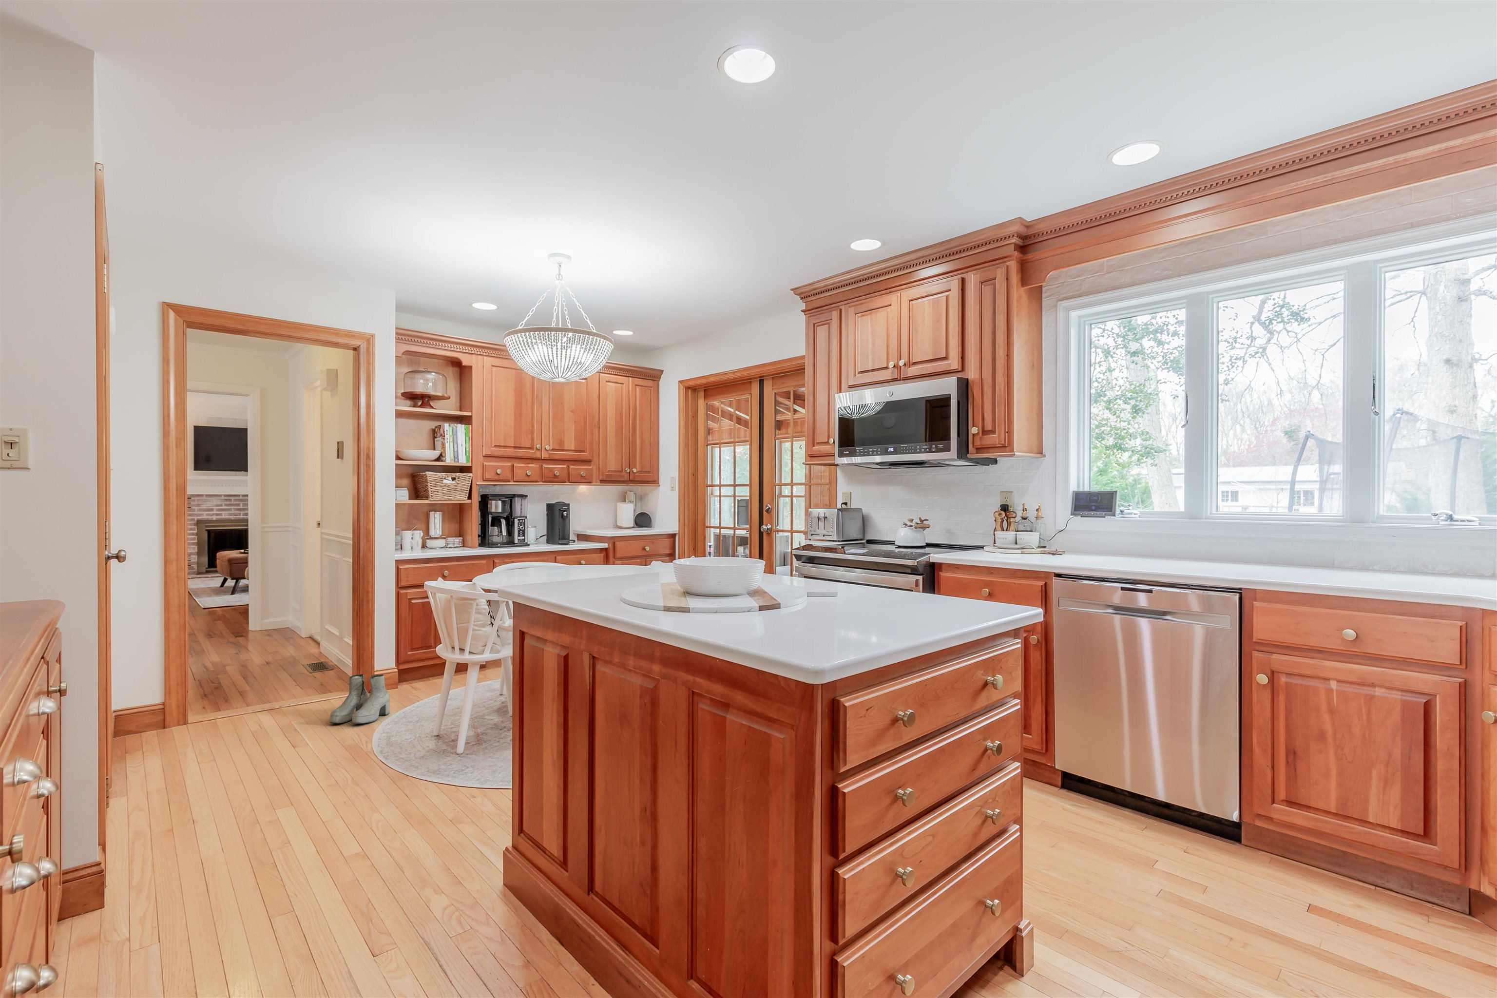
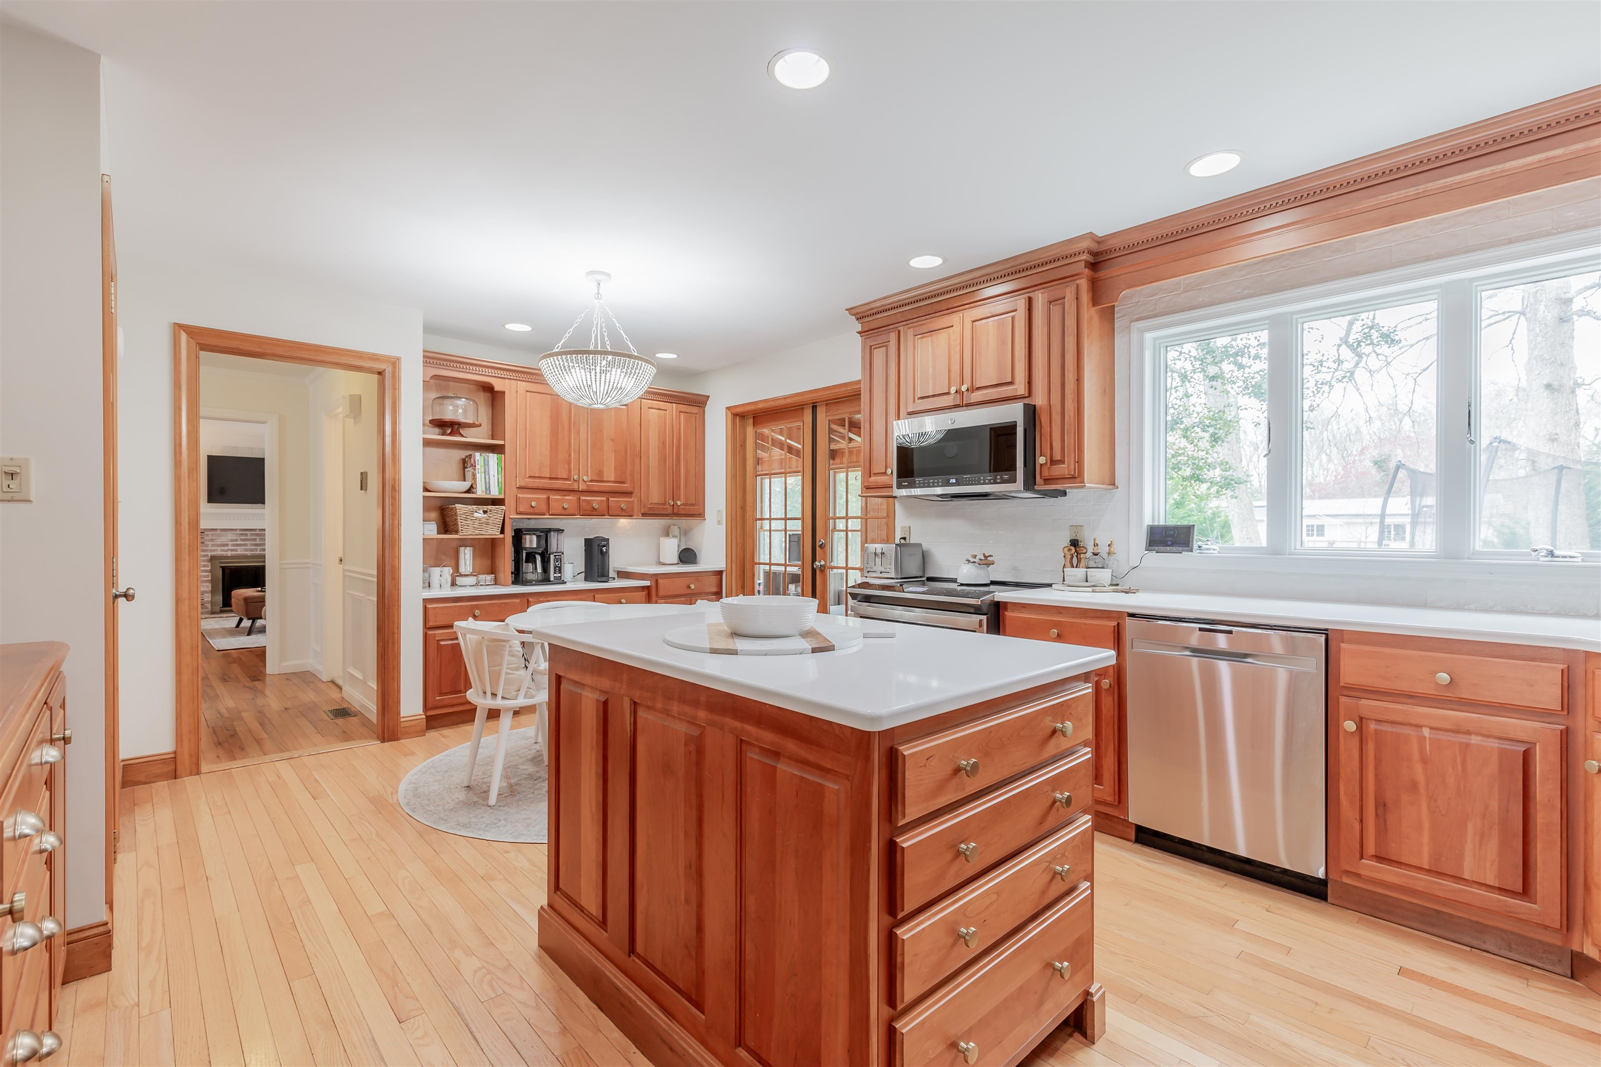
- boots [330,674,390,725]
